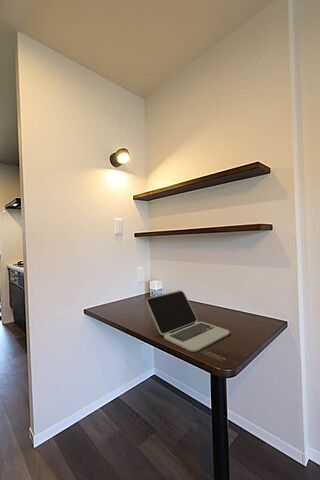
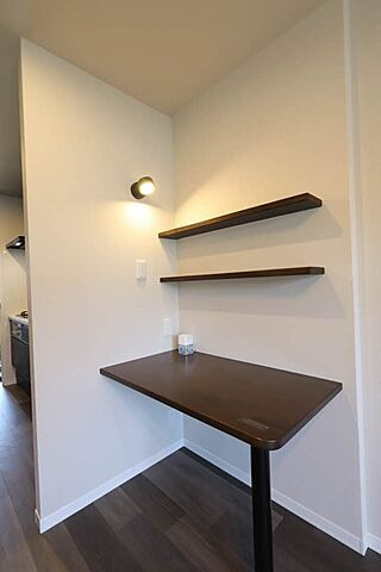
- laptop [145,289,230,353]
